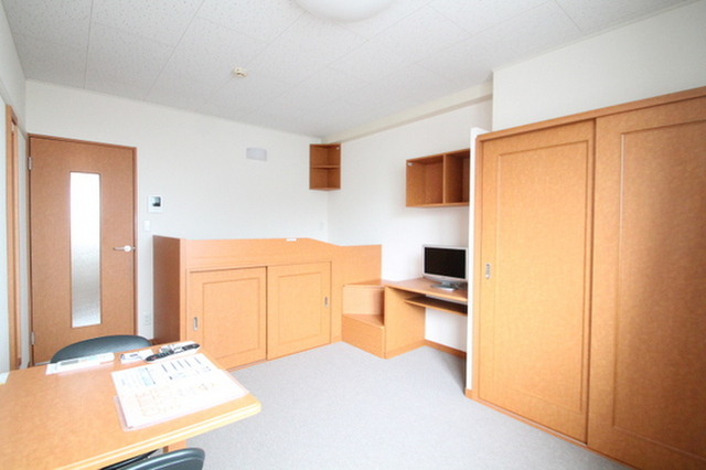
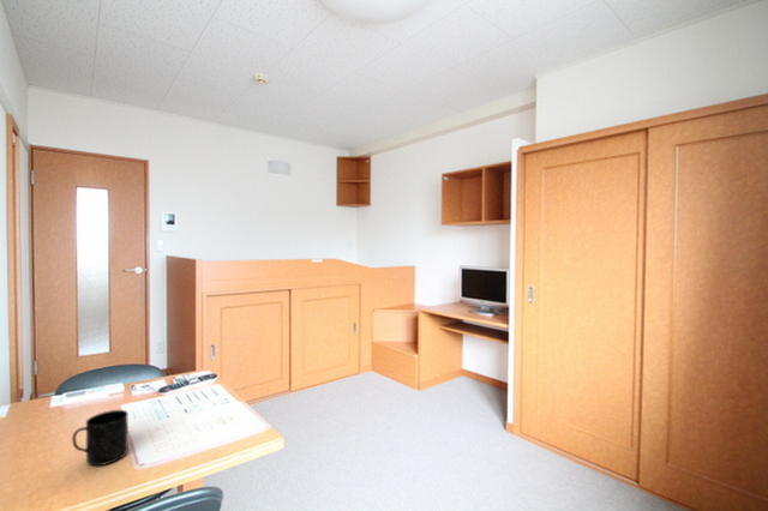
+ mug [71,409,130,467]
